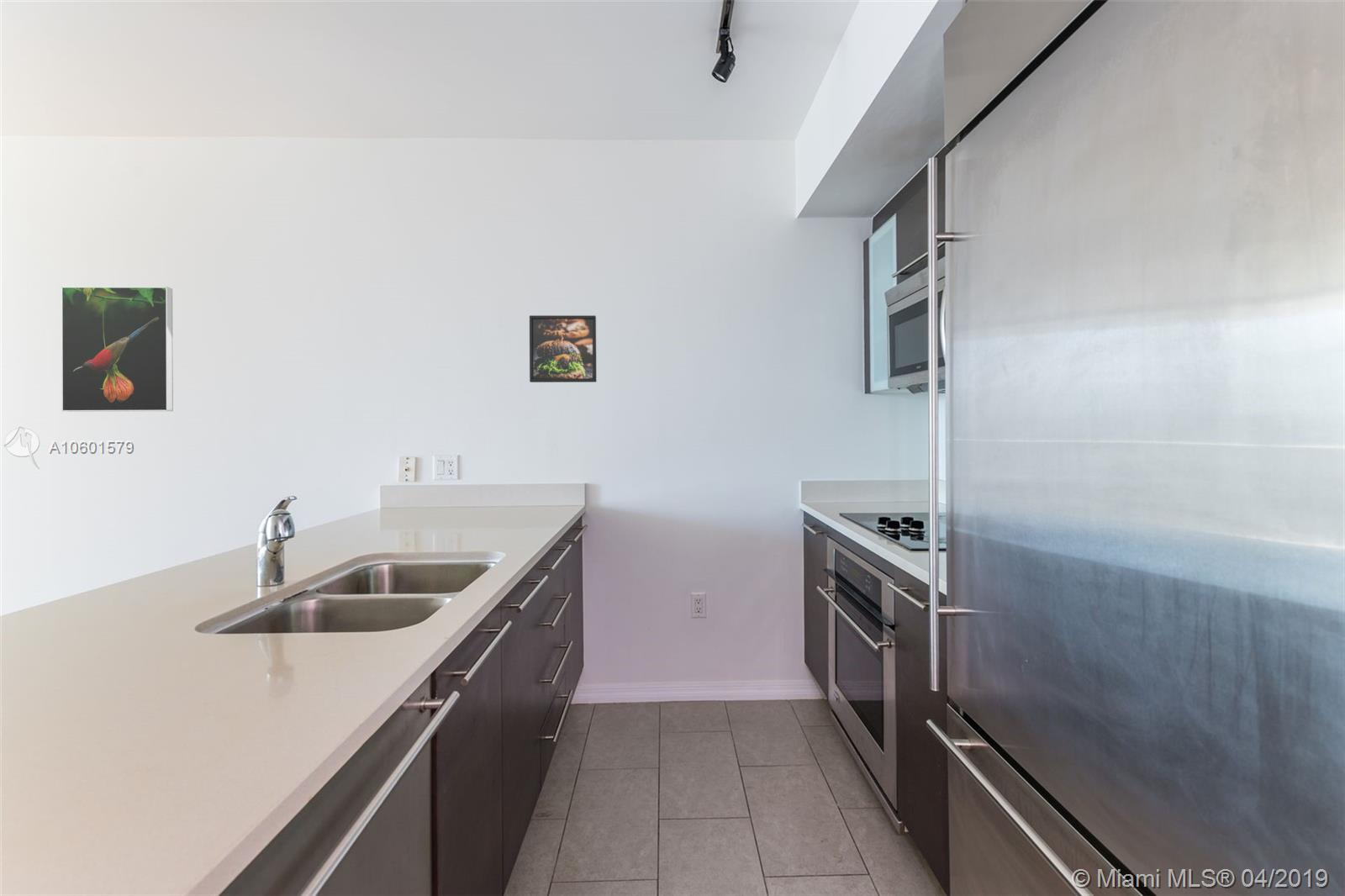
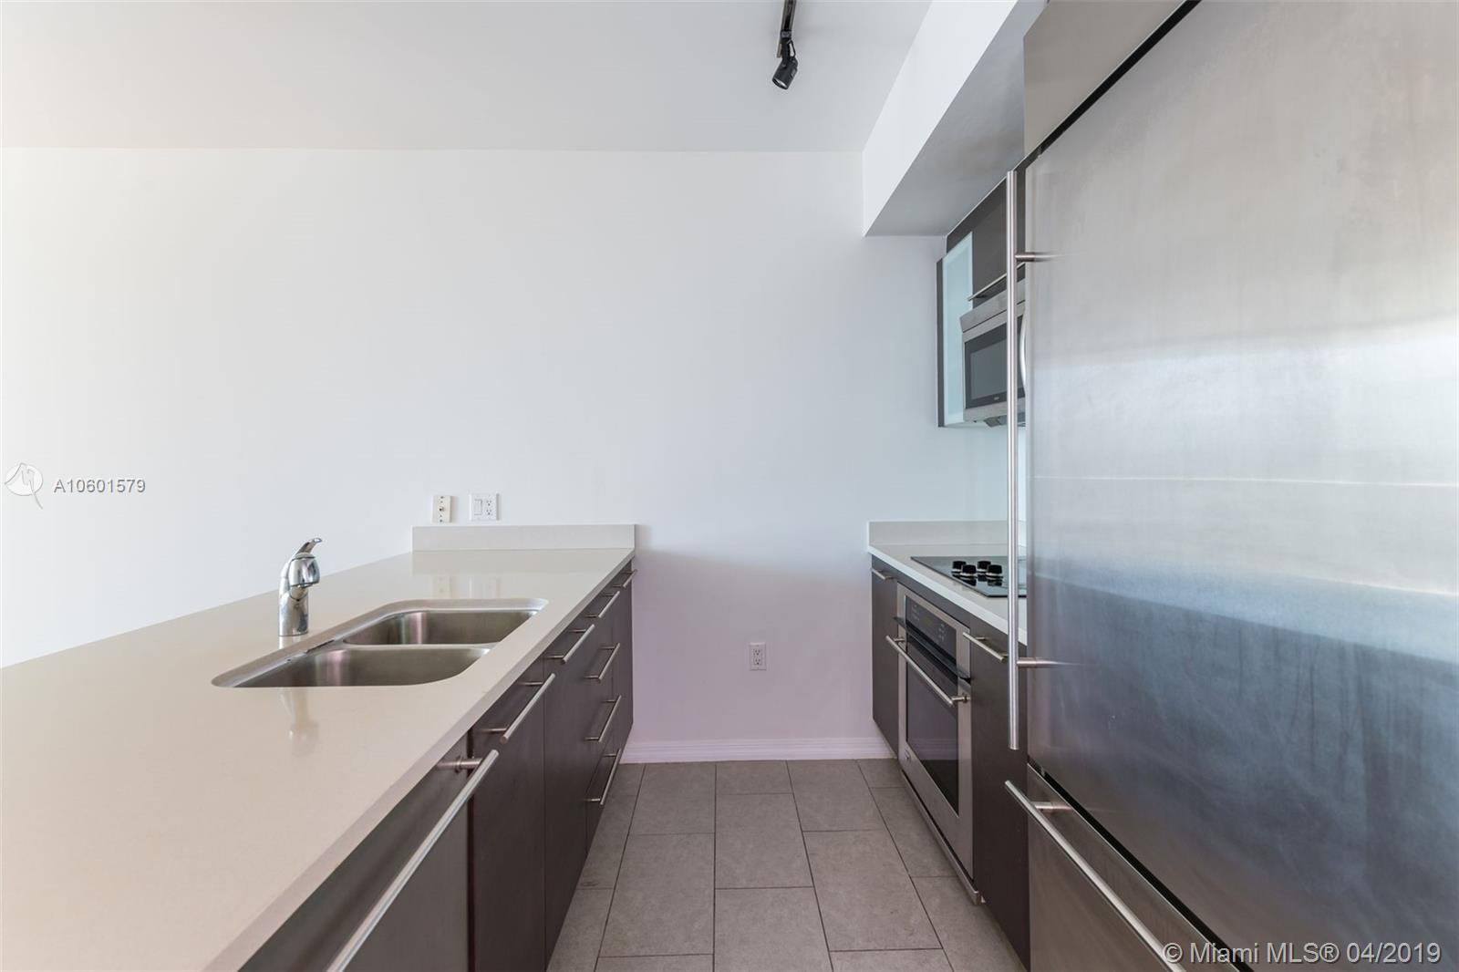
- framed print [529,314,598,383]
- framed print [61,286,174,413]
